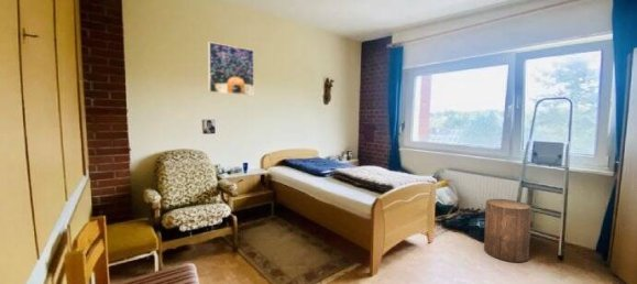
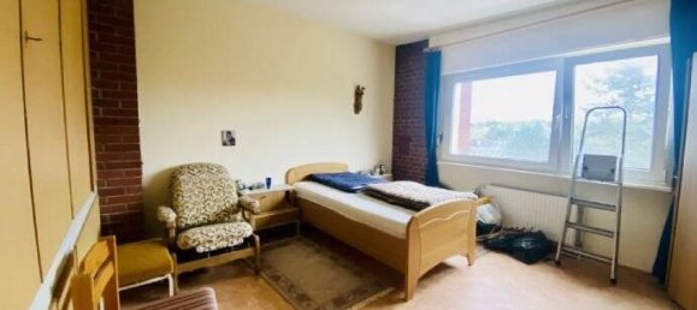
- stool [483,198,532,263]
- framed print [207,41,255,97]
